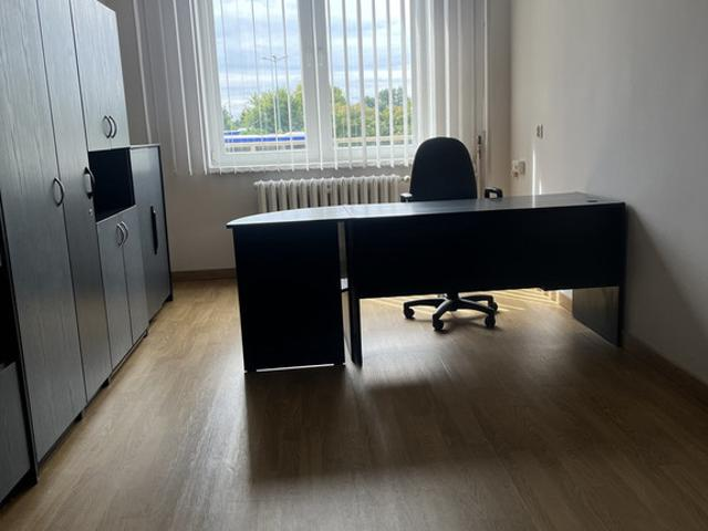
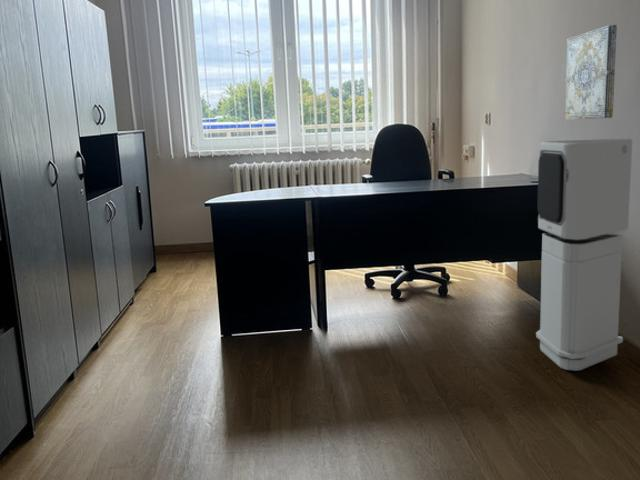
+ wall art [564,24,618,121]
+ air purifier [535,138,633,372]
